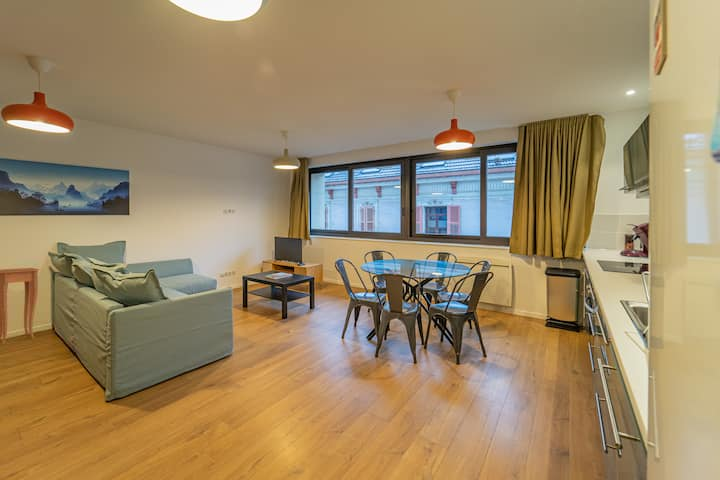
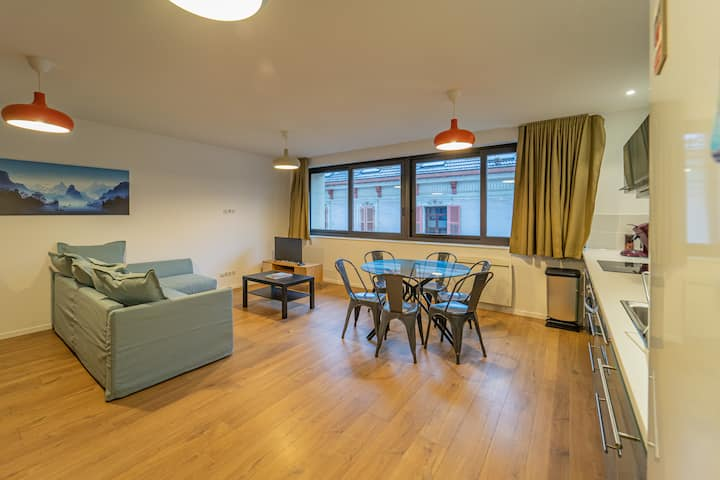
- side table [0,267,40,345]
